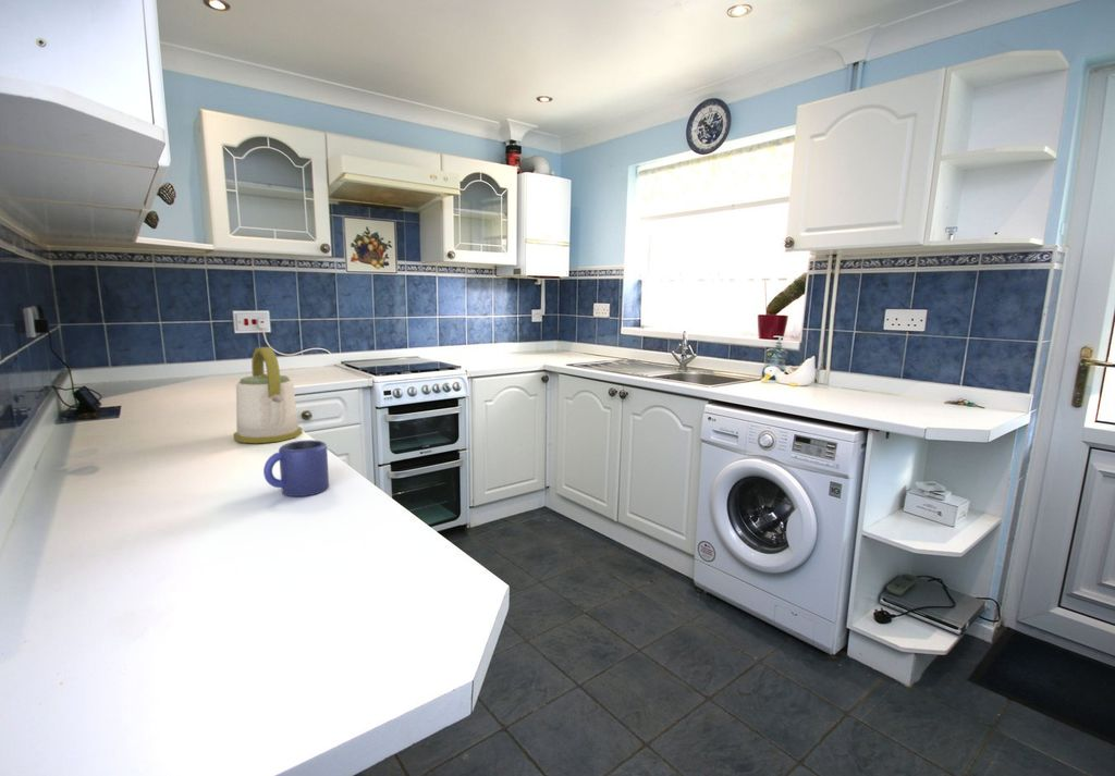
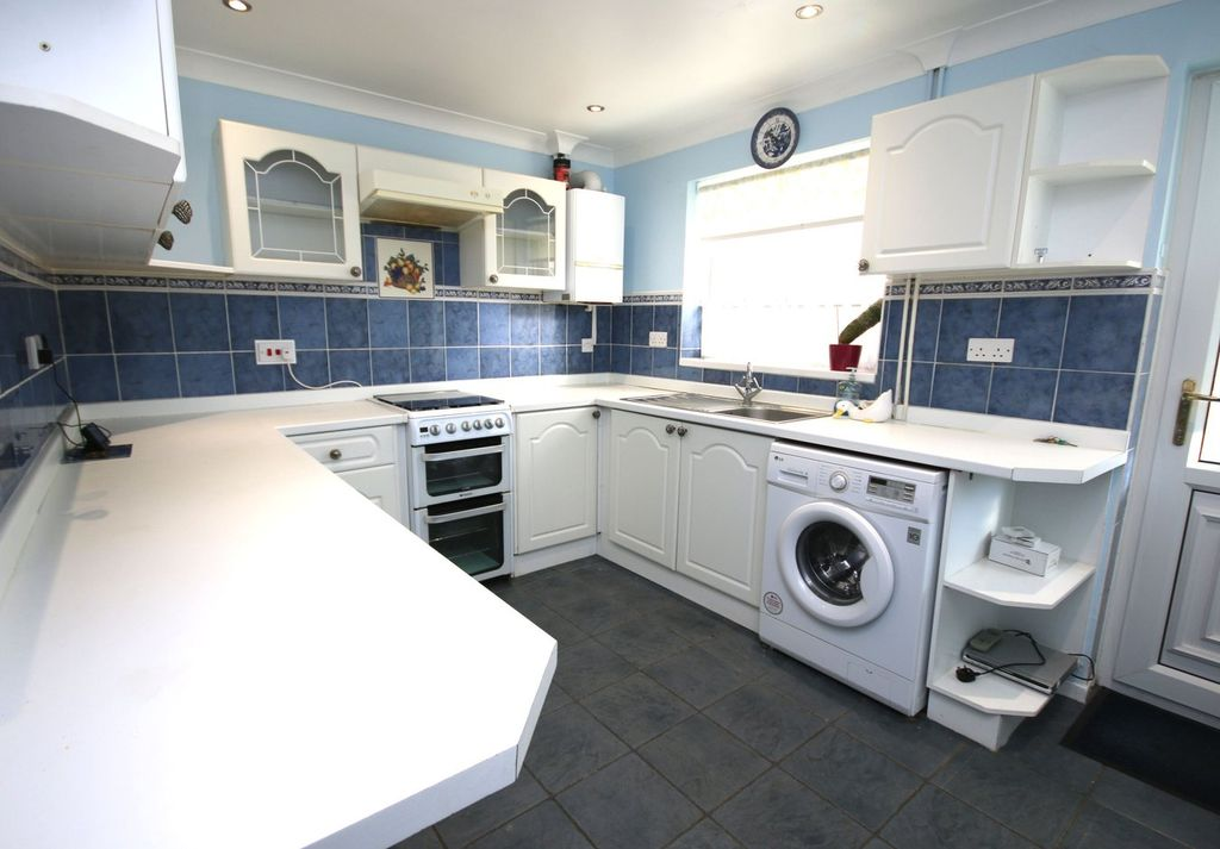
- mug [262,439,330,497]
- kettle [233,346,304,444]
